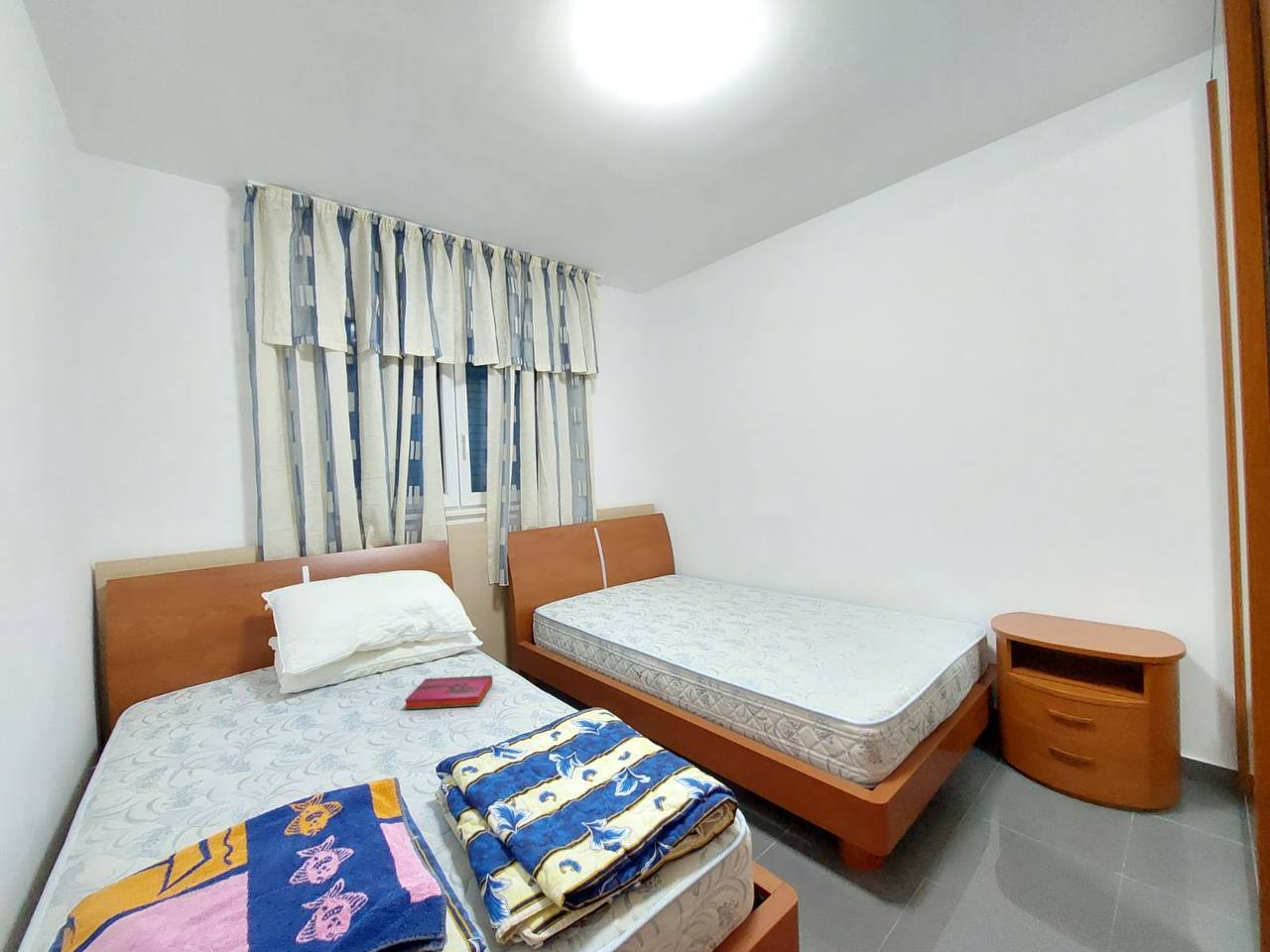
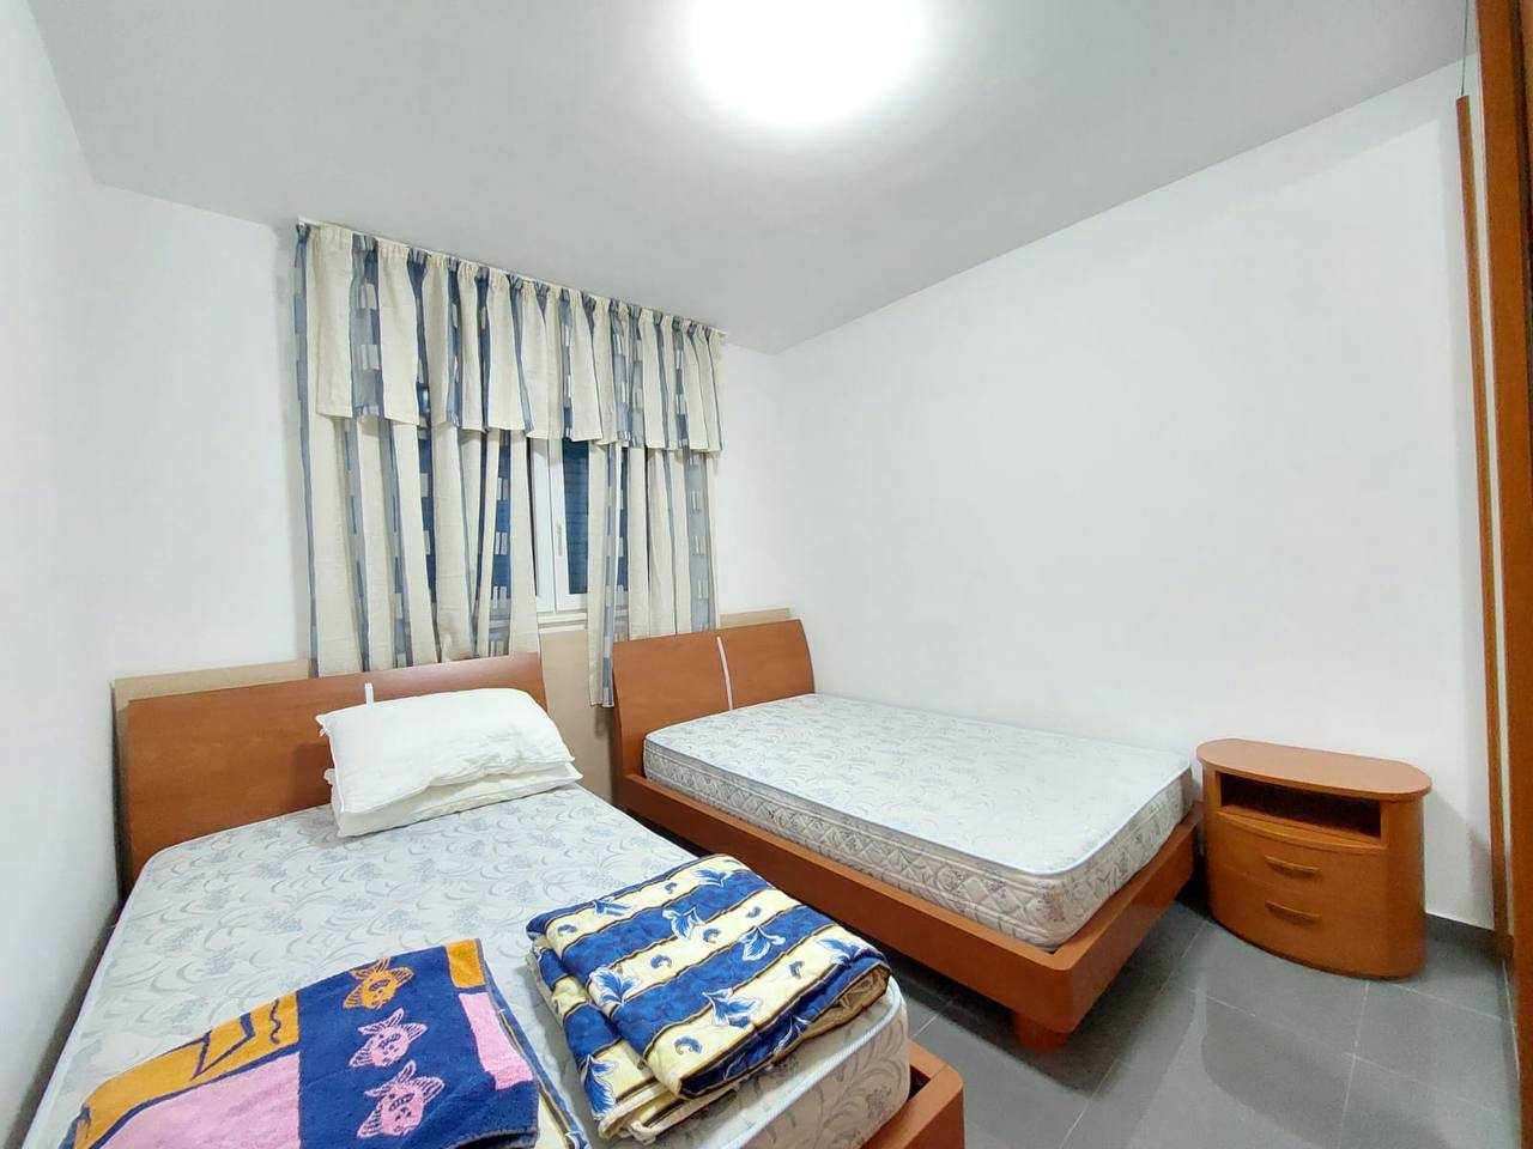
- hardback book [404,674,493,711]
